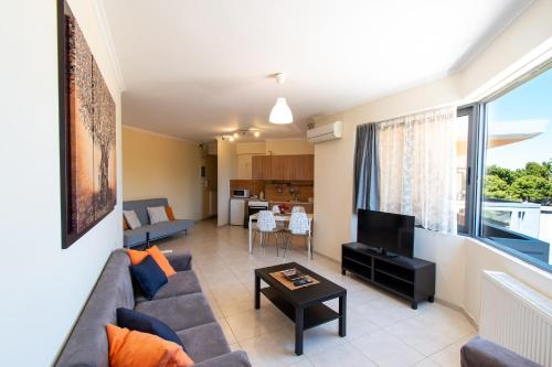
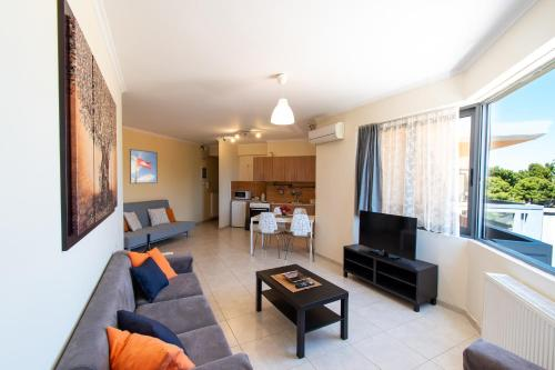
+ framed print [129,148,159,184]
